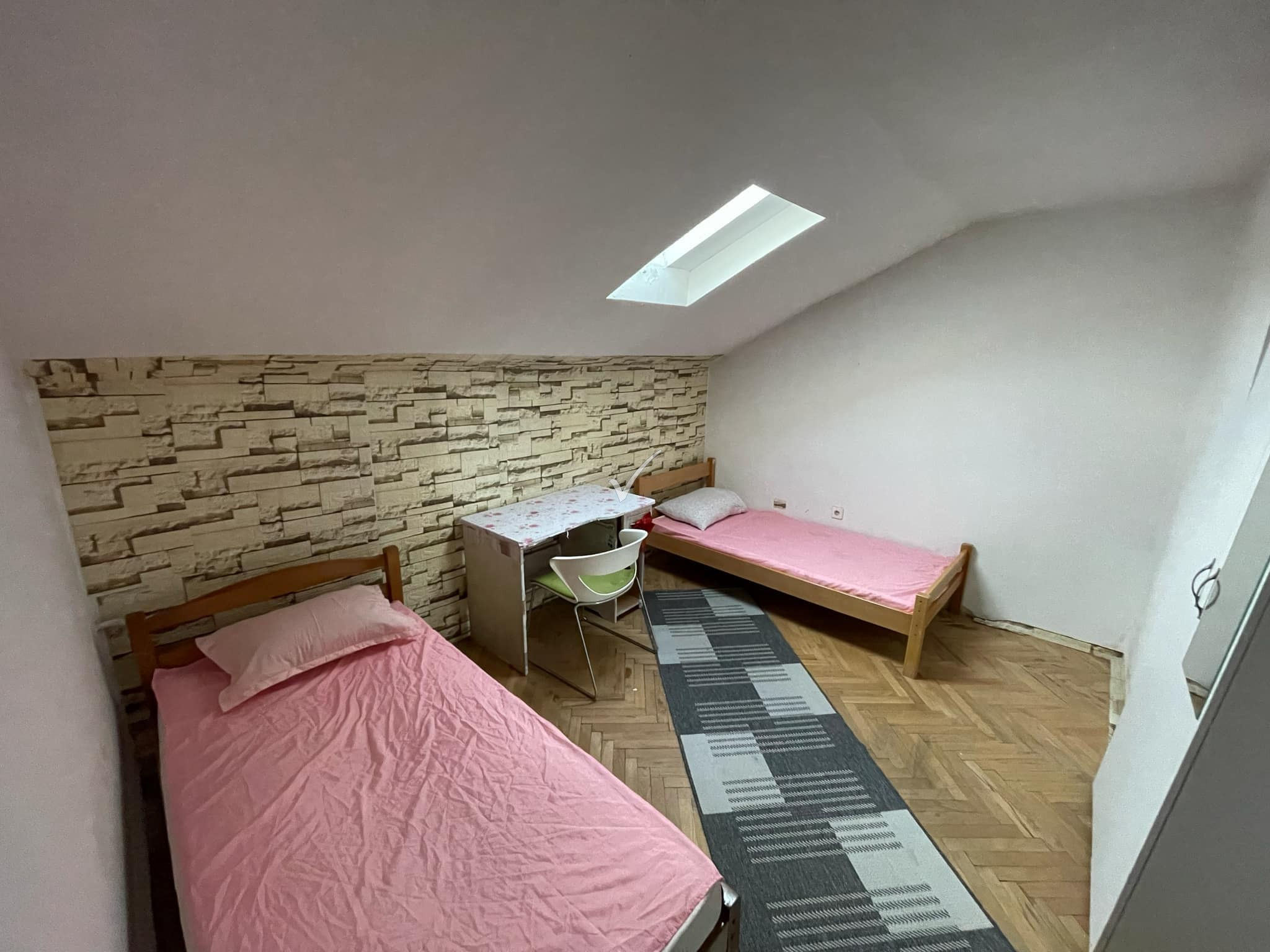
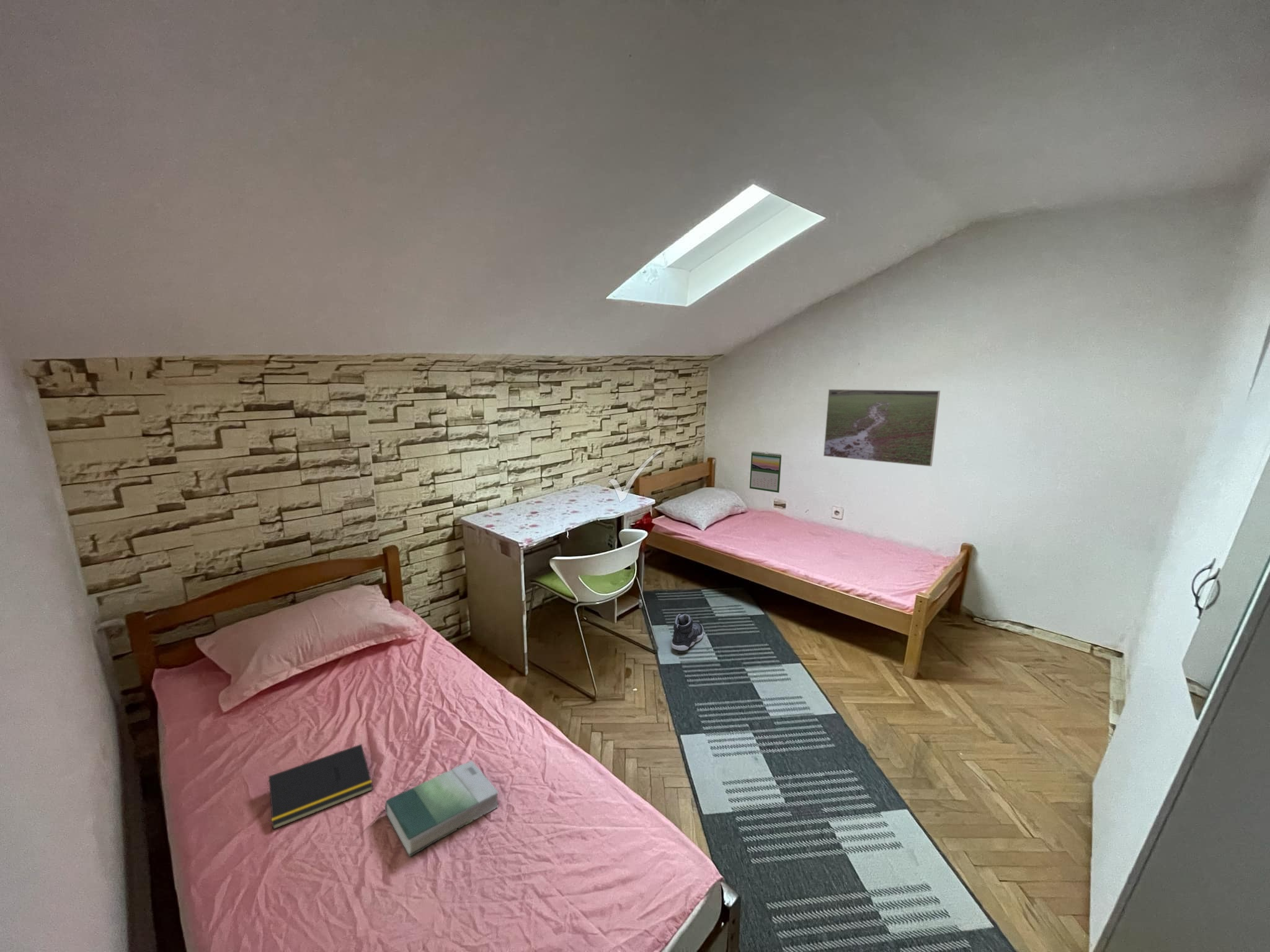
+ calendar [749,451,782,493]
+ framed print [823,389,941,467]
+ sneaker [671,613,704,651]
+ notepad [267,743,373,830]
+ book [384,760,499,858]
